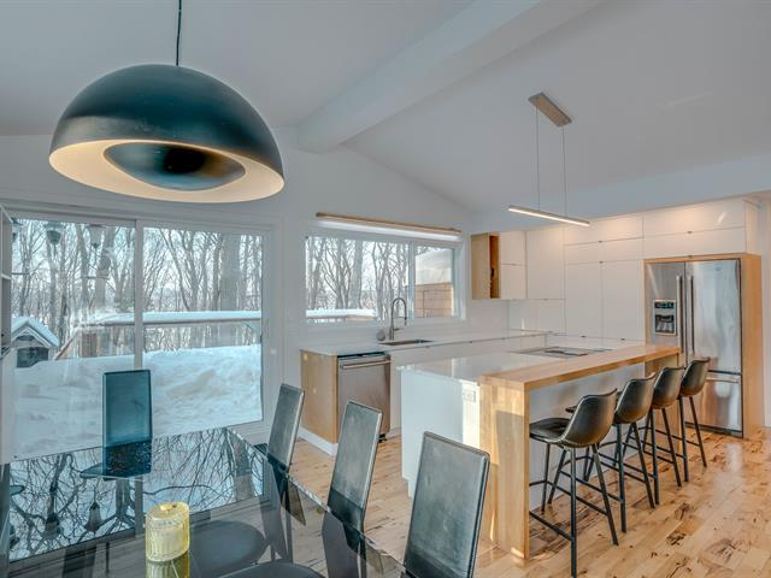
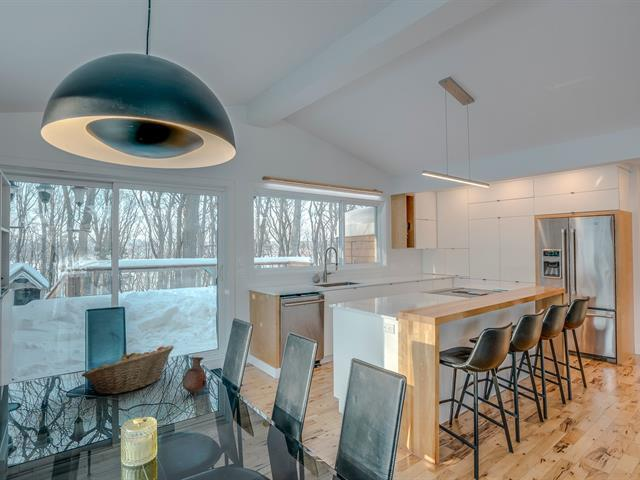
+ vase [181,356,208,395]
+ fruit basket [81,345,175,396]
